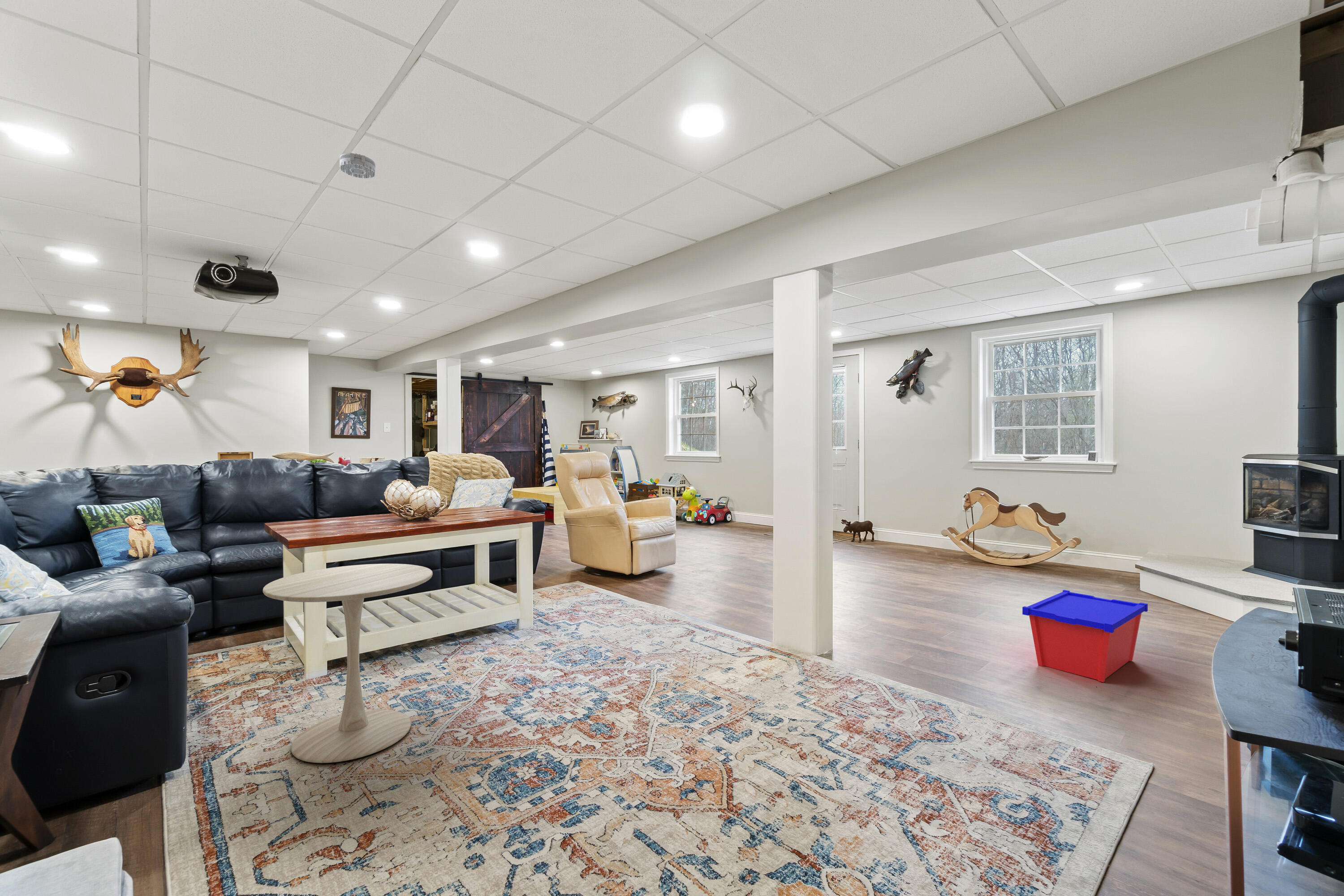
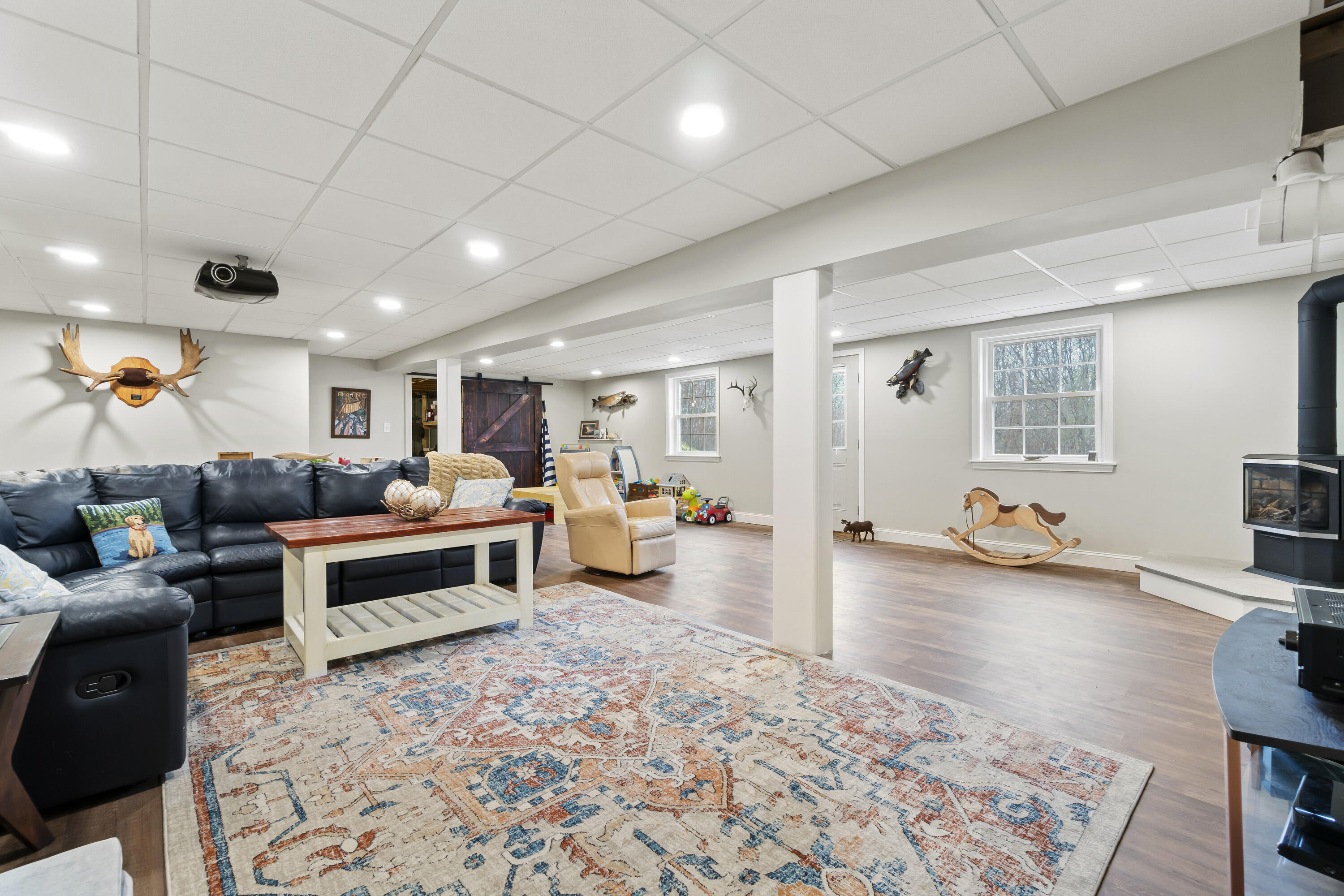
- smoke detector [339,152,376,179]
- side table [263,563,433,763]
- storage bin [1022,590,1148,683]
